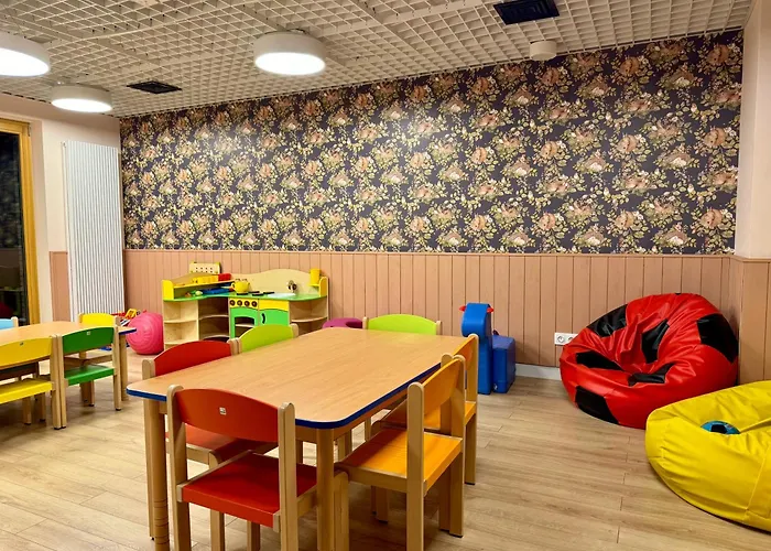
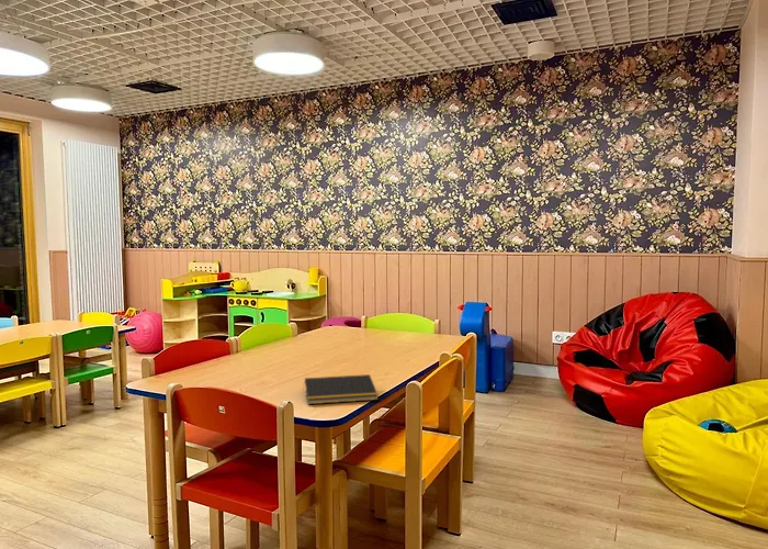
+ notepad [302,373,380,405]
